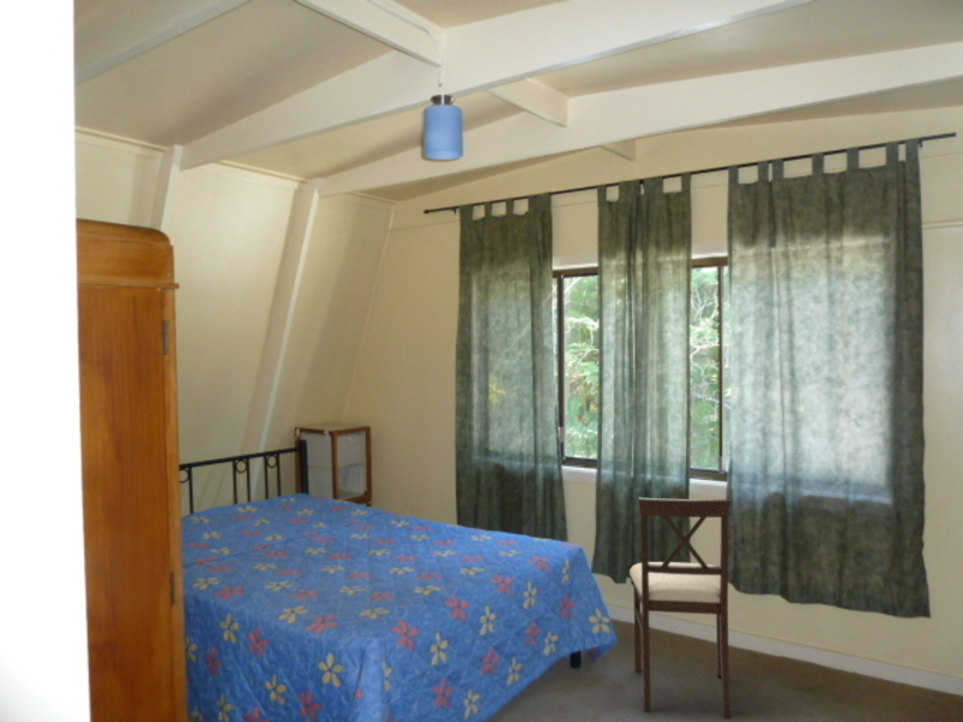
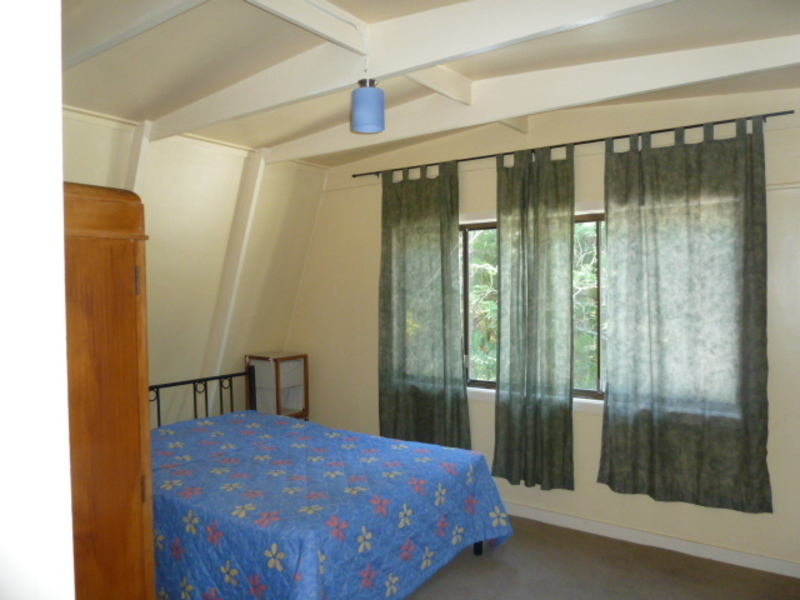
- chair [628,497,732,720]
